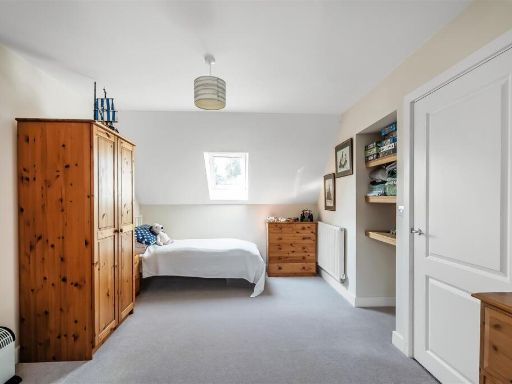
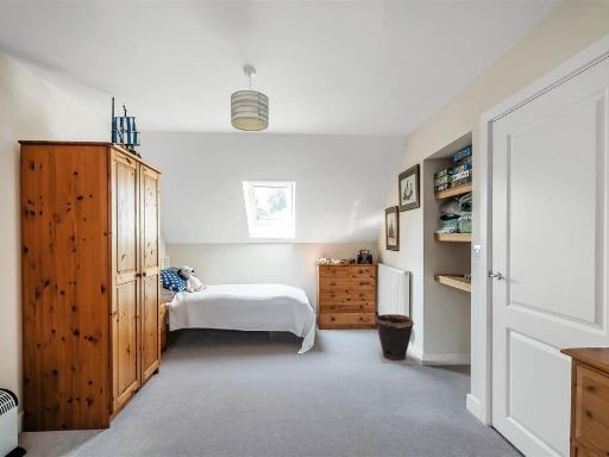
+ waste bin [373,313,415,365]
